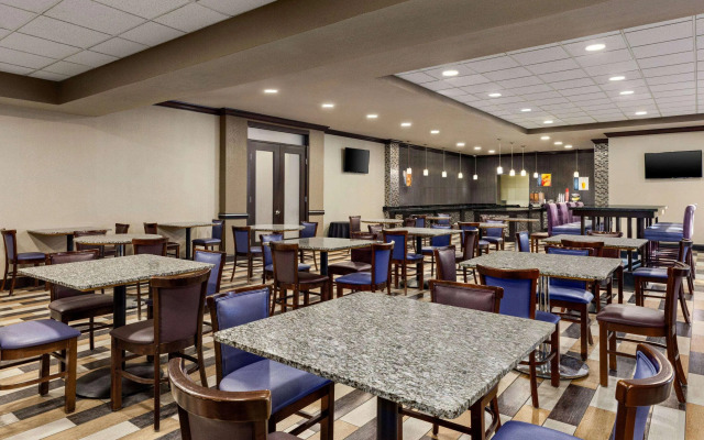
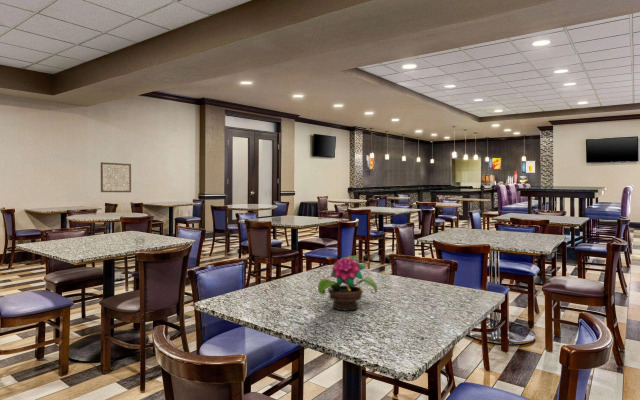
+ potted flower [314,255,378,312]
+ wall art [100,161,132,193]
